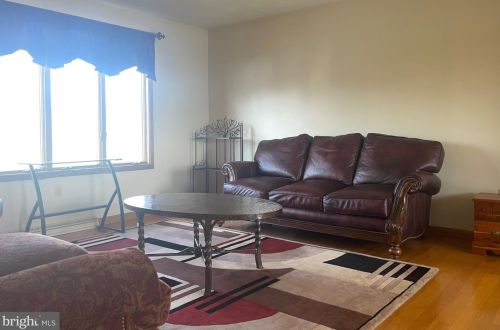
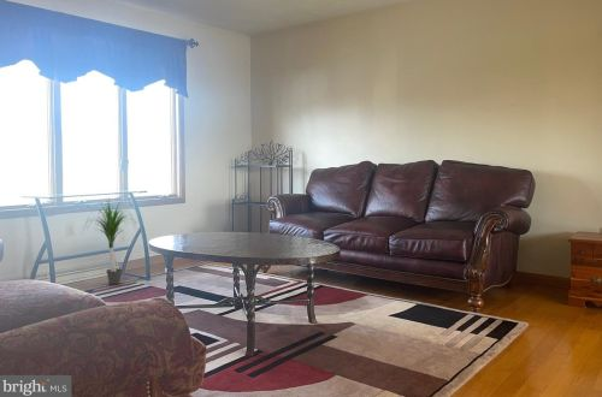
+ potted plant [79,197,136,286]
